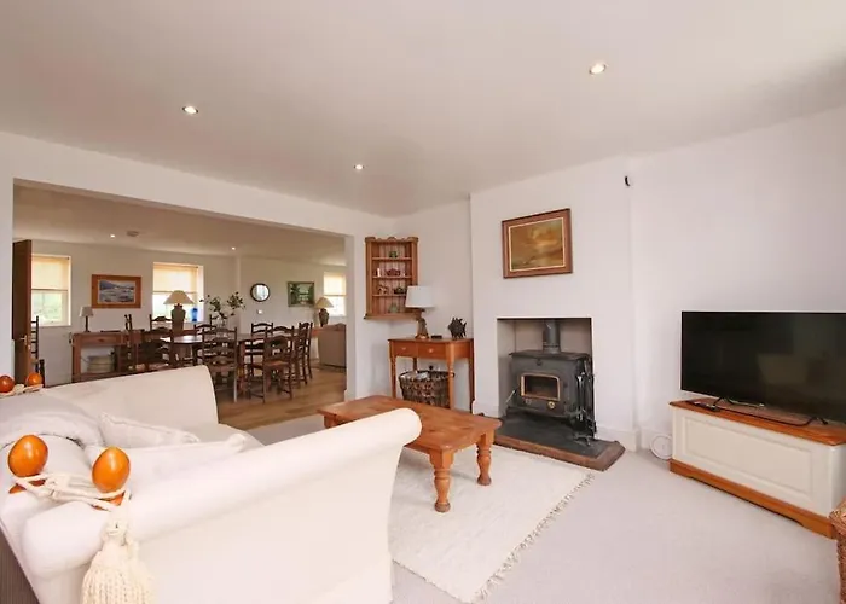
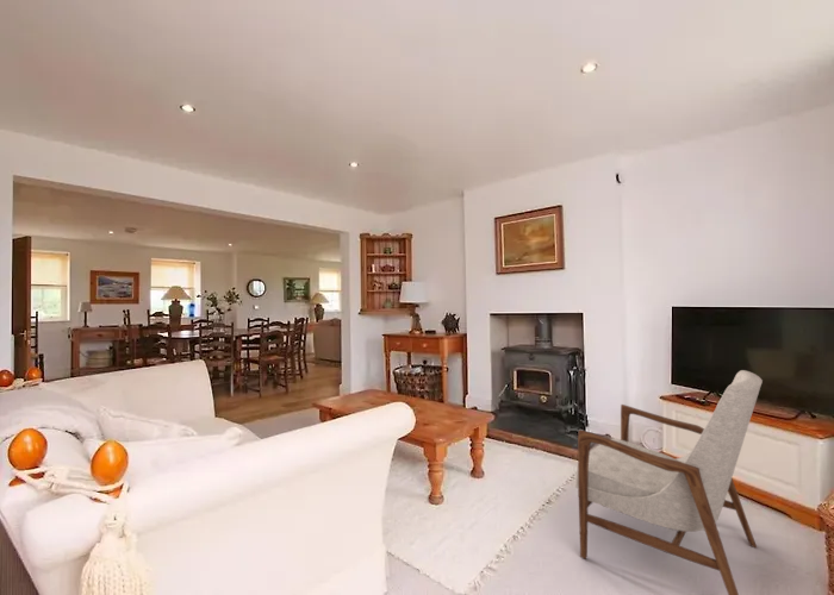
+ armchair [574,369,764,595]
